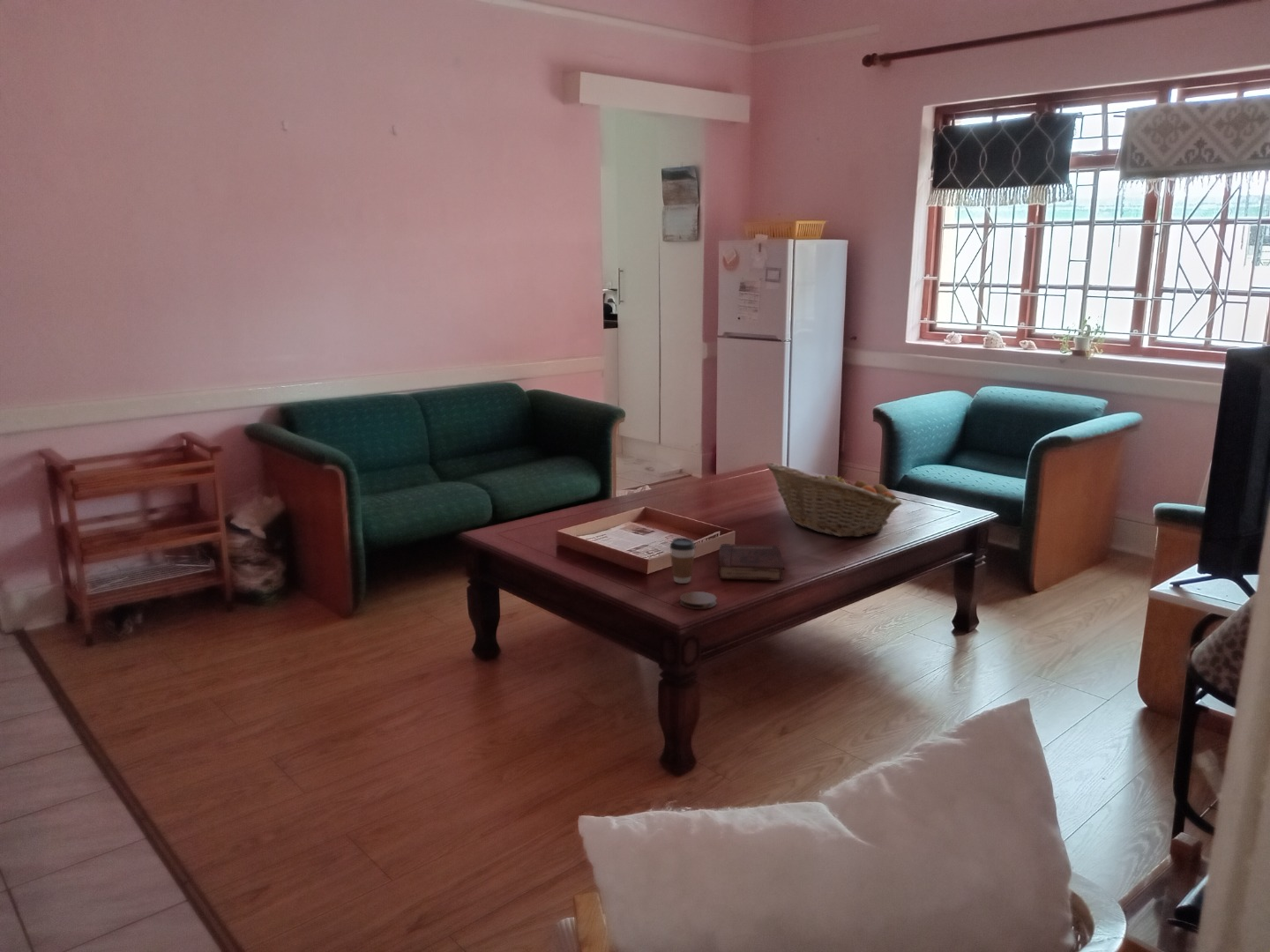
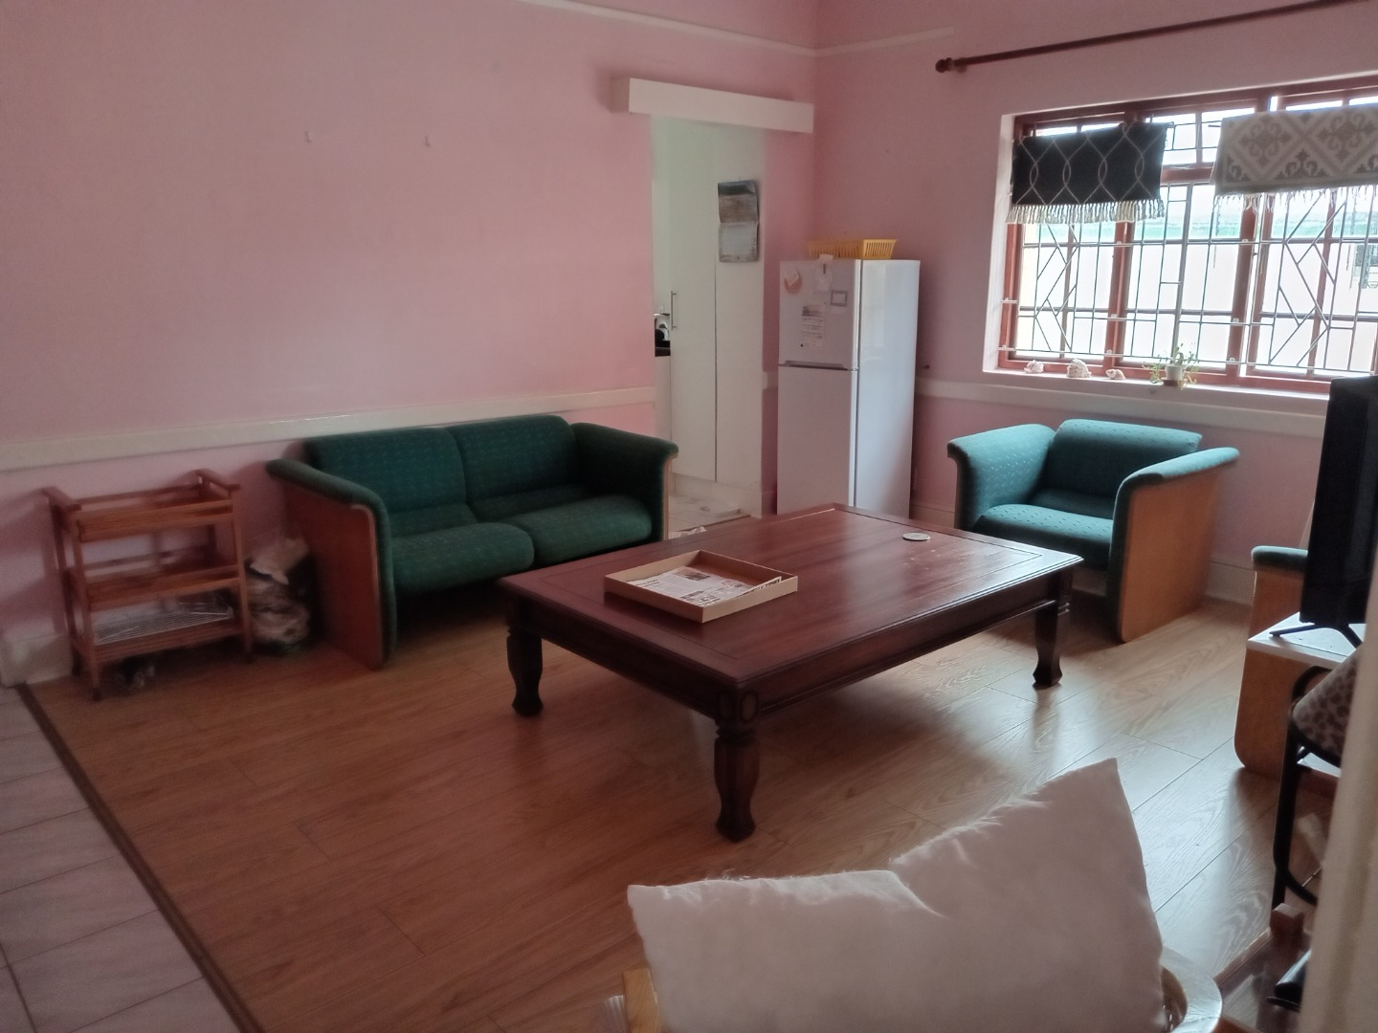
- hardback book [718,543,786,582]
- coaster [679,591,718,610]
- coffee cup [669,538,696,584]
- fruit basket [766,462,903,538]
